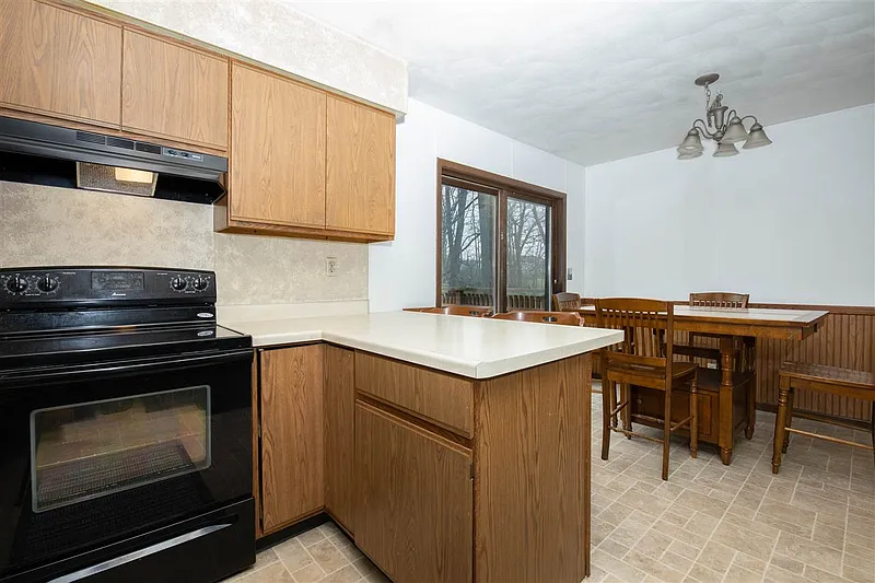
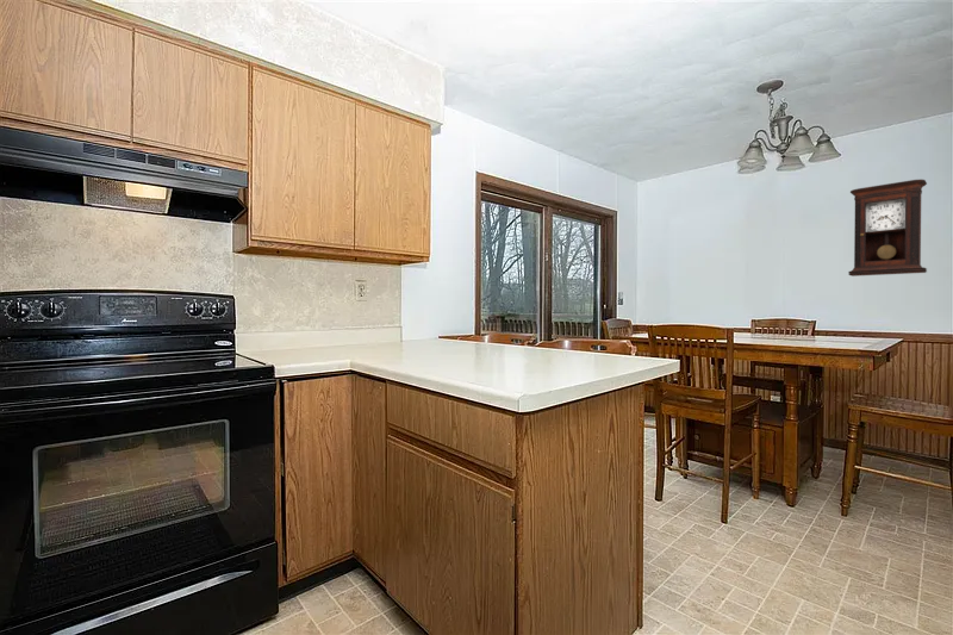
+ pendulum clock [847,179,928,278]
